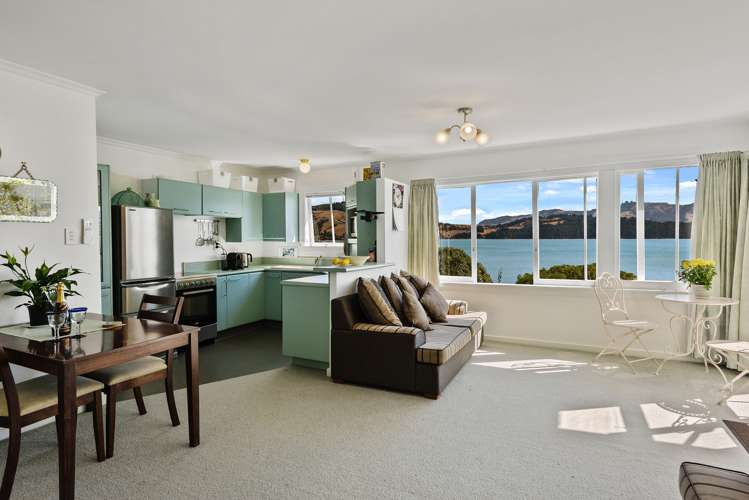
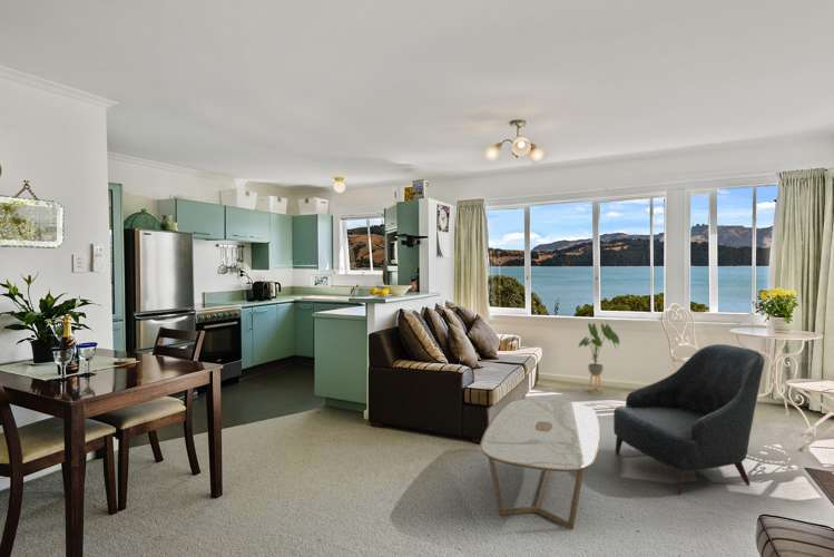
+ coffee table [479,398,601,530]
+ armchair [612,343,765,496]
+ house plant [577,322,620,393]
